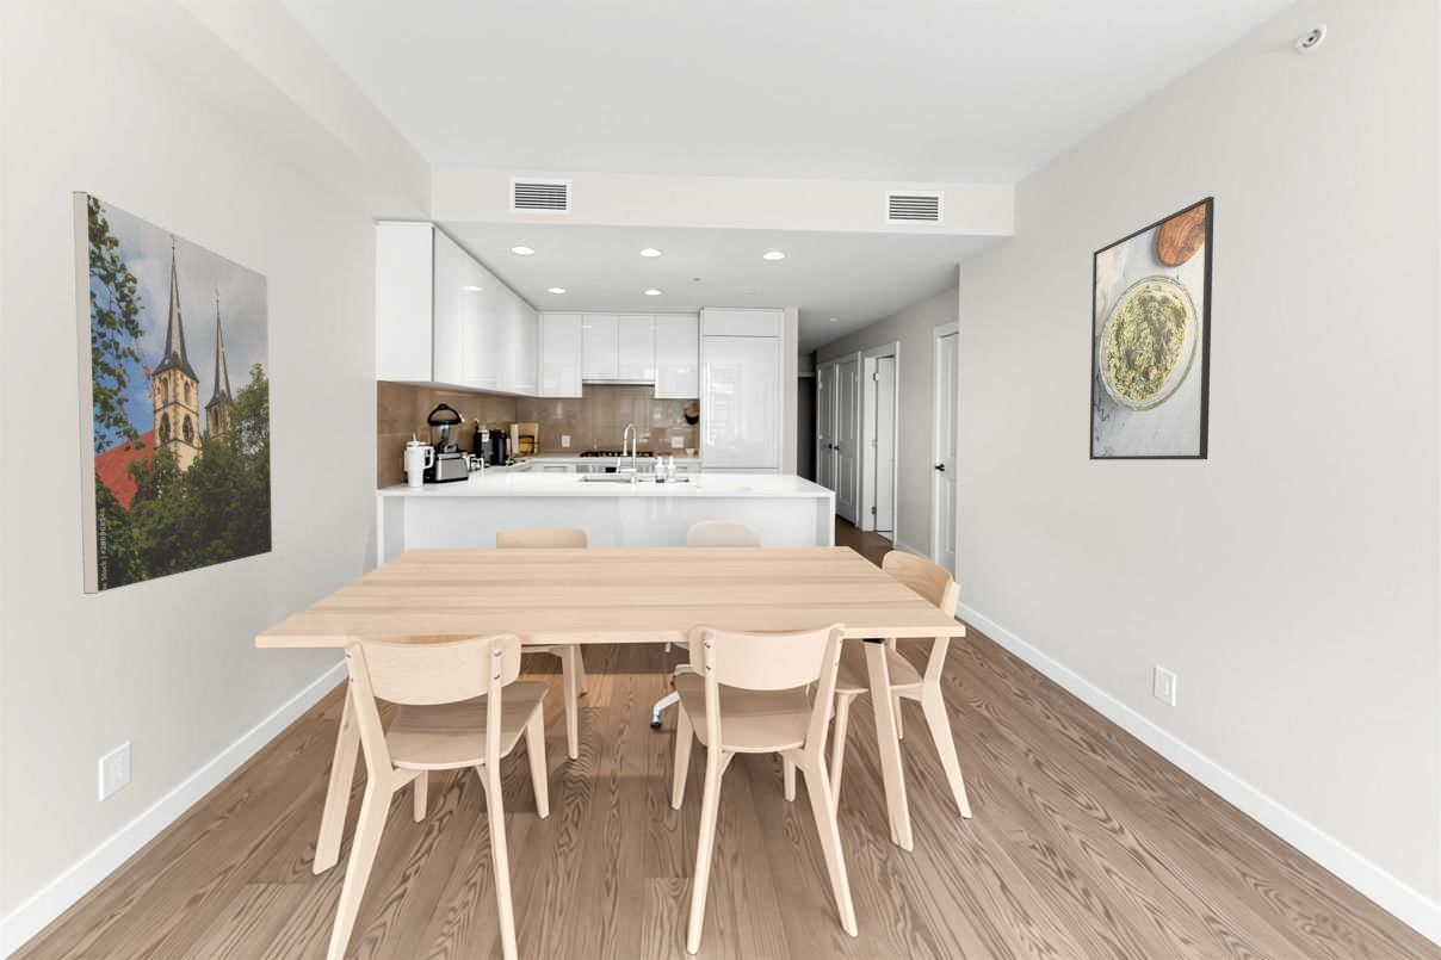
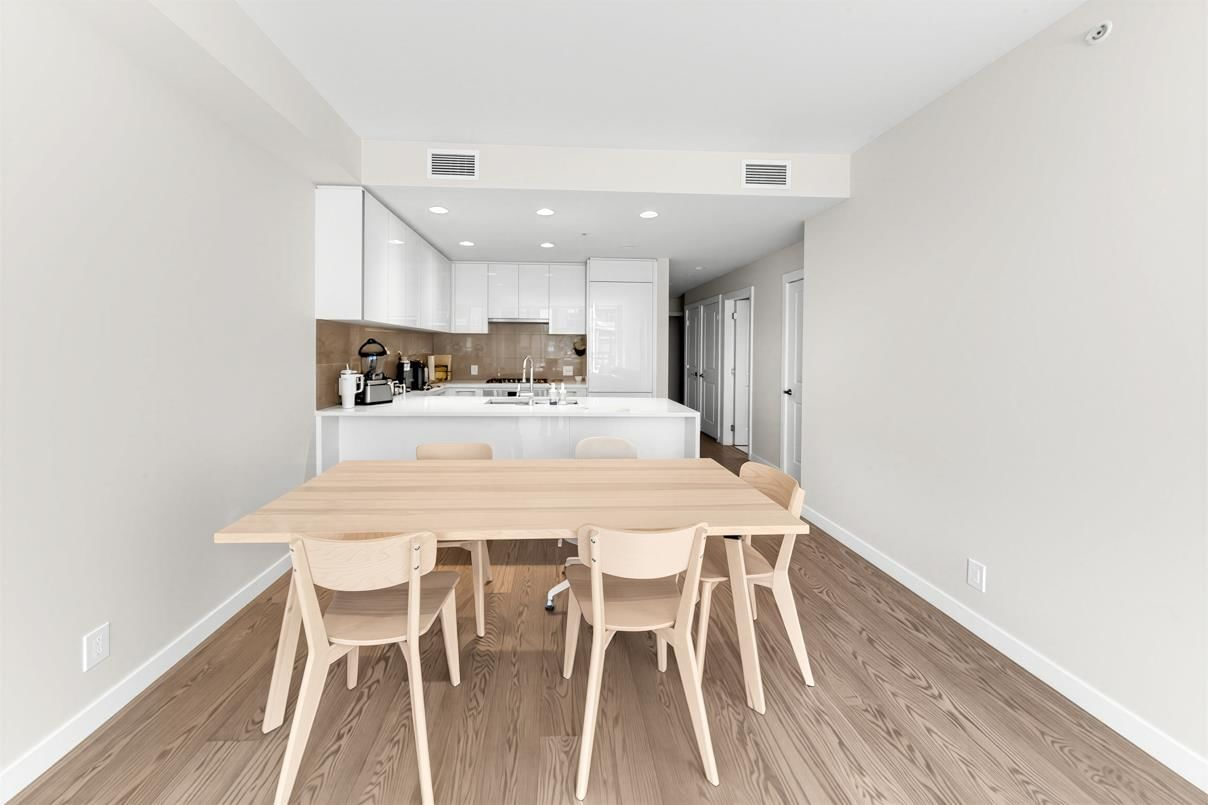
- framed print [1088,196,1216,462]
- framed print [72,190,274,595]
